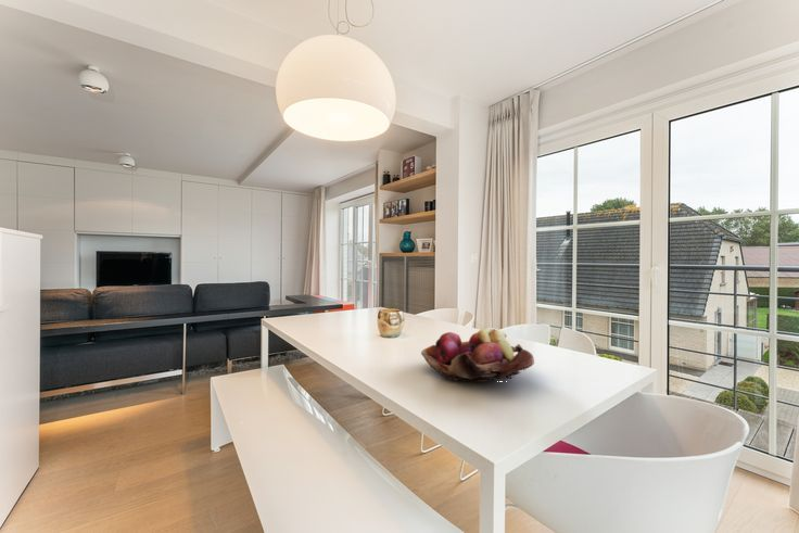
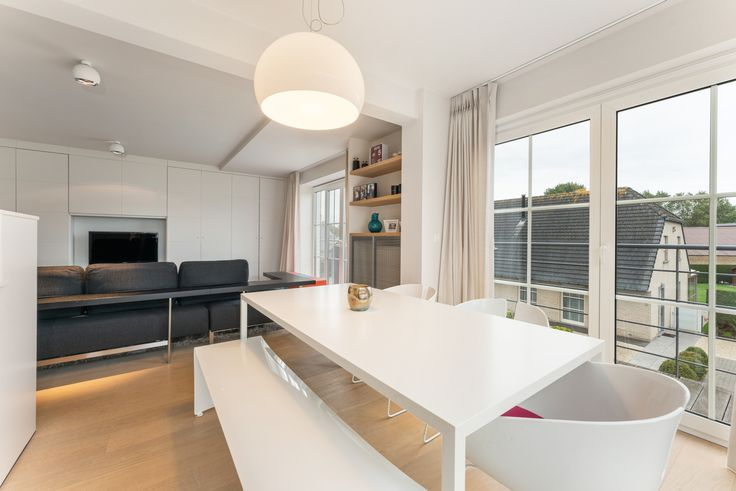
- fruit basket [420,327,535,383]
